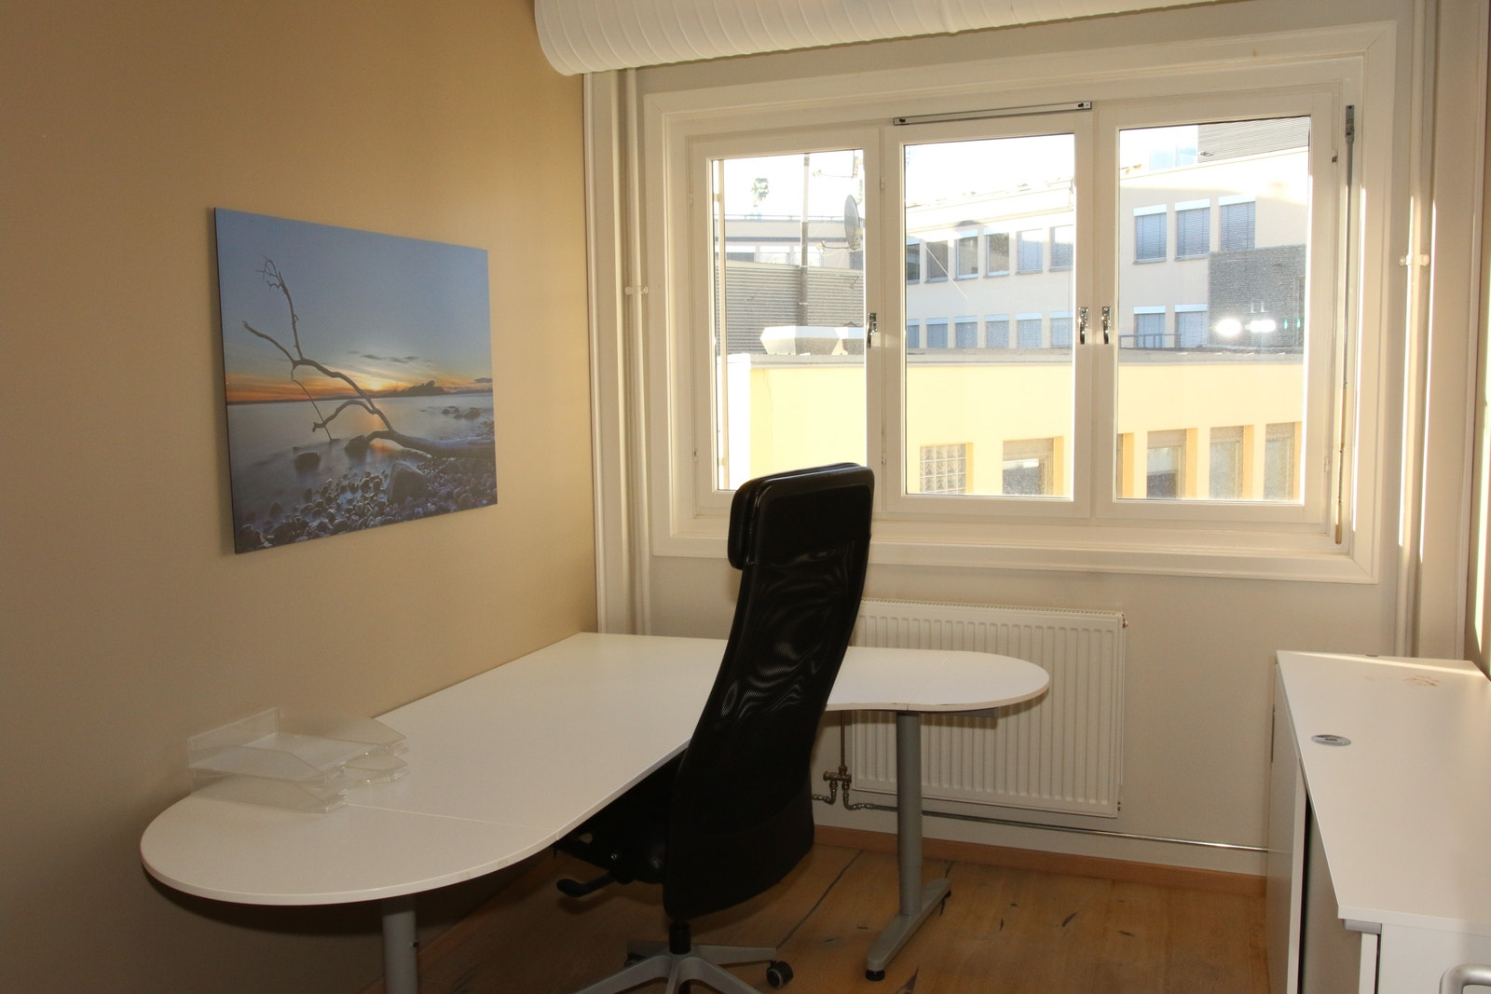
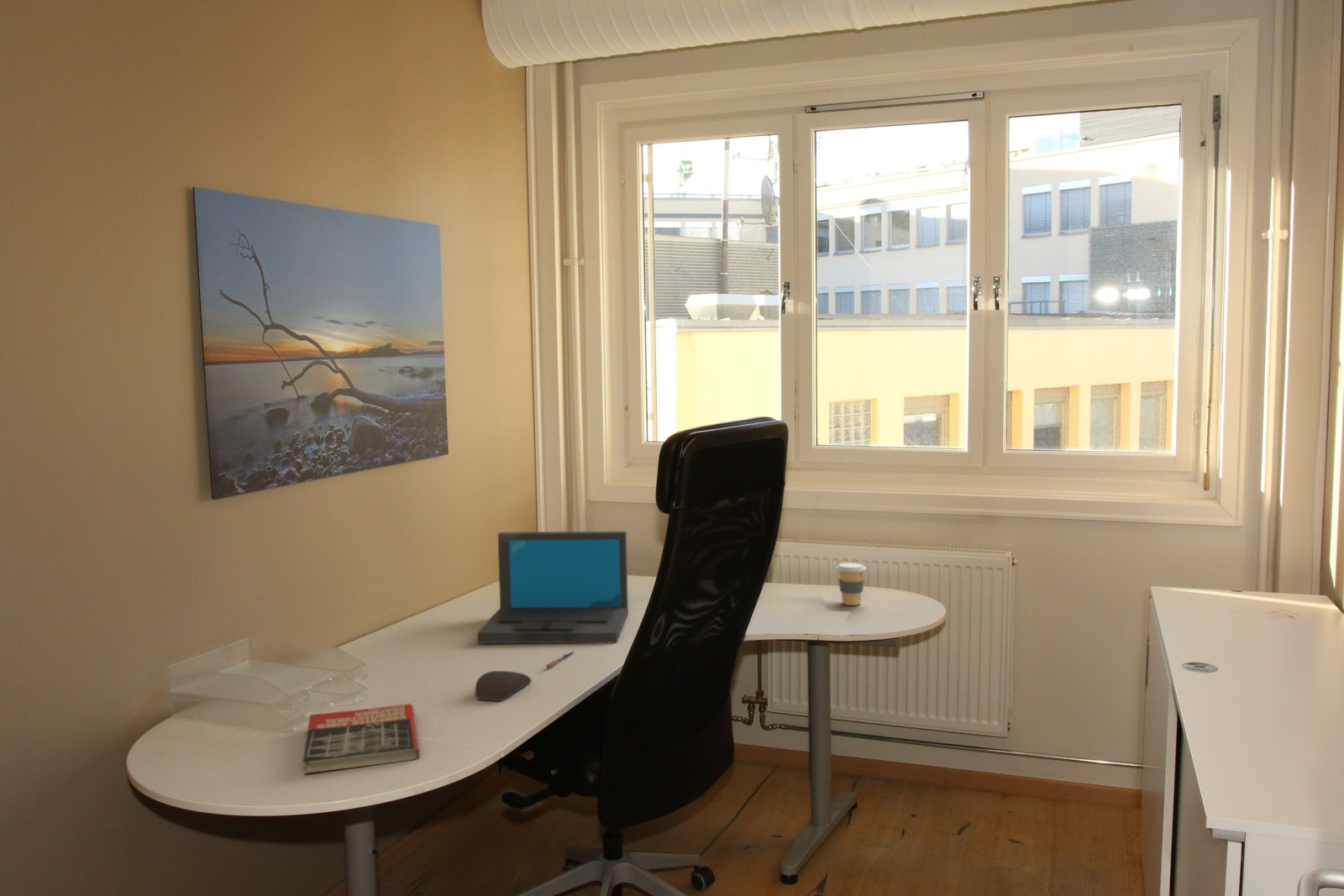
+ book [302,703,420,774]
+ laptop [476,531,629,644]
+ coffee cup [836,562,867,606]
+ computer mouse [475,670,533,702]
+ pen [545,651,575,668]
